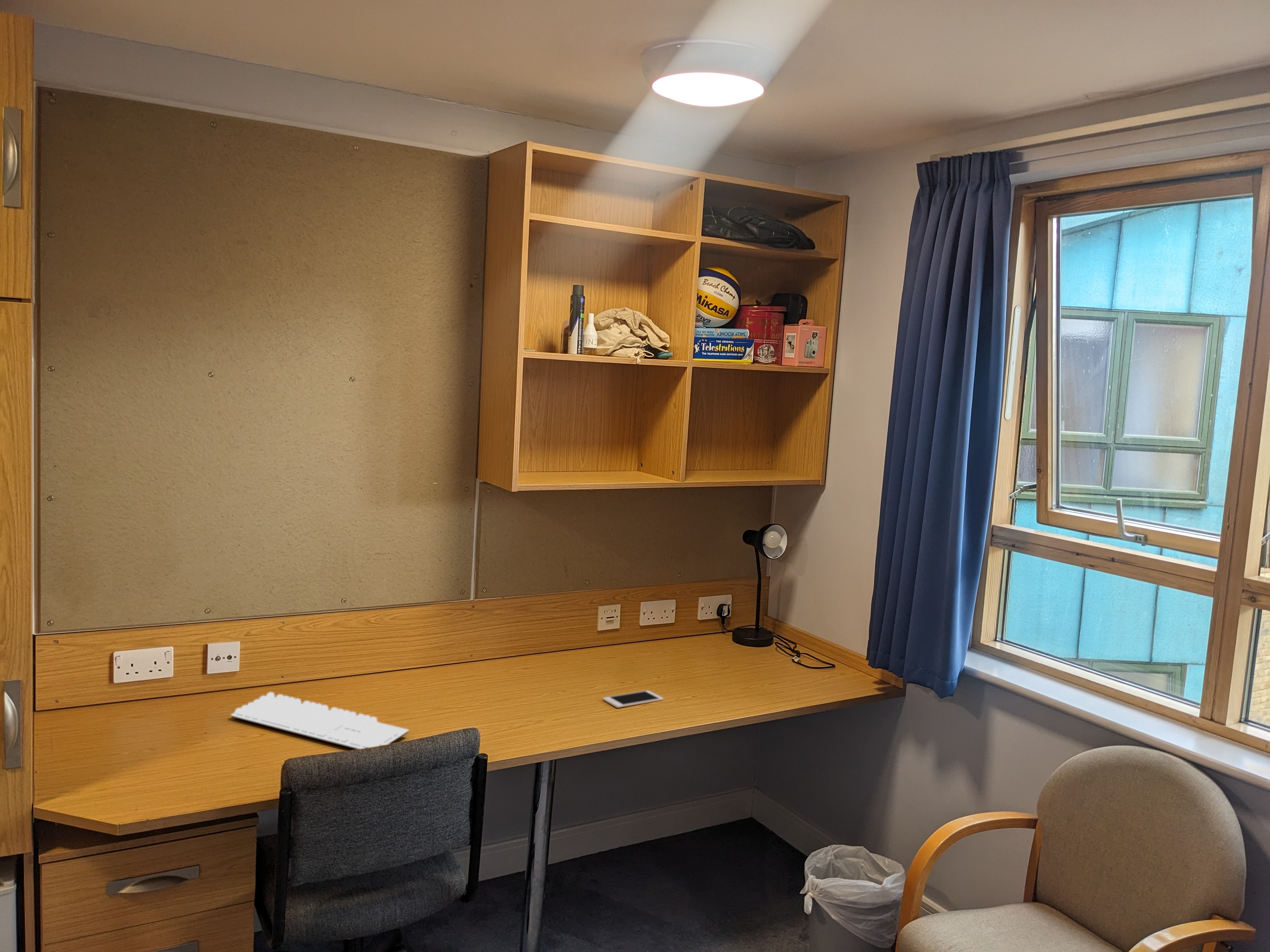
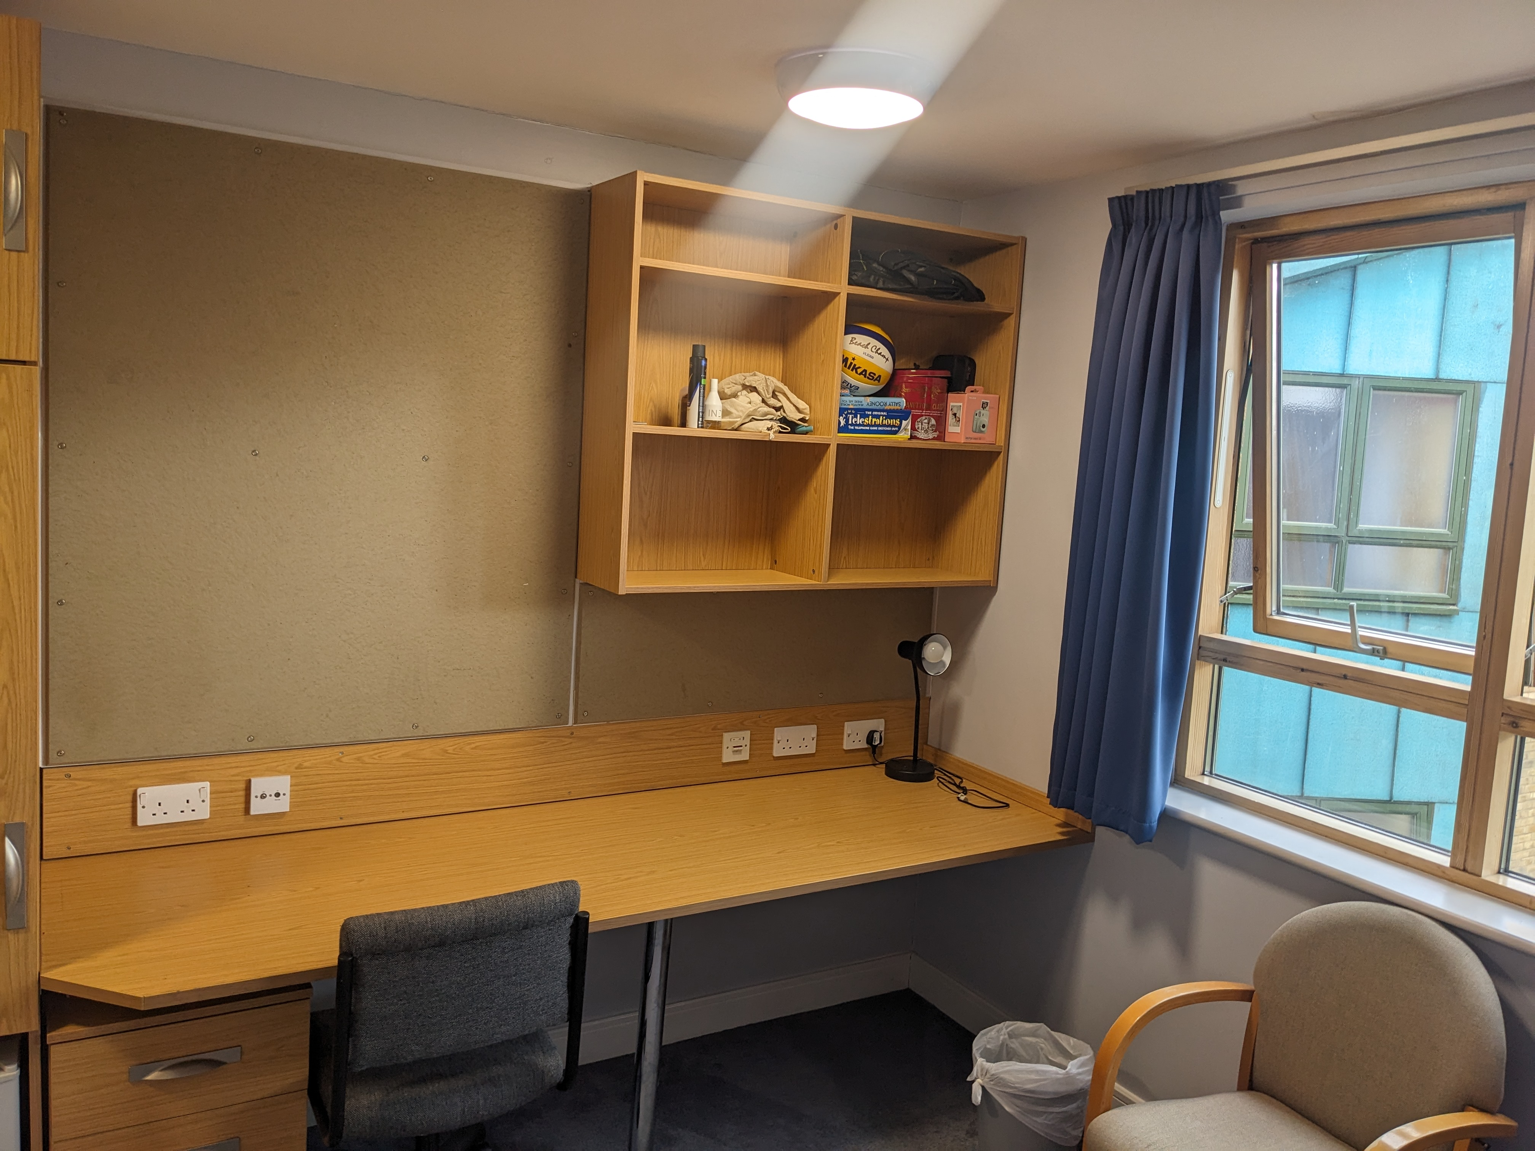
- cell phone [603,690,664,708]
- keyboard [231,692,409,750]
